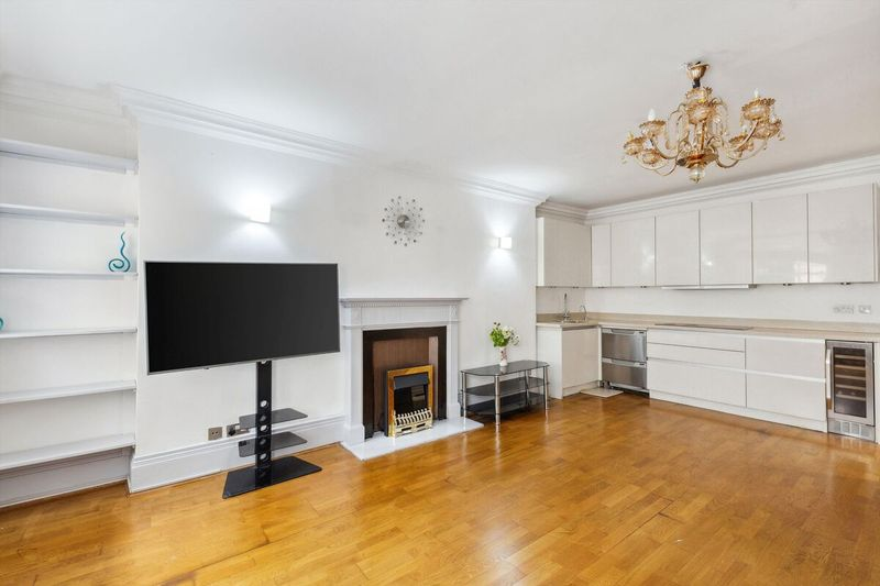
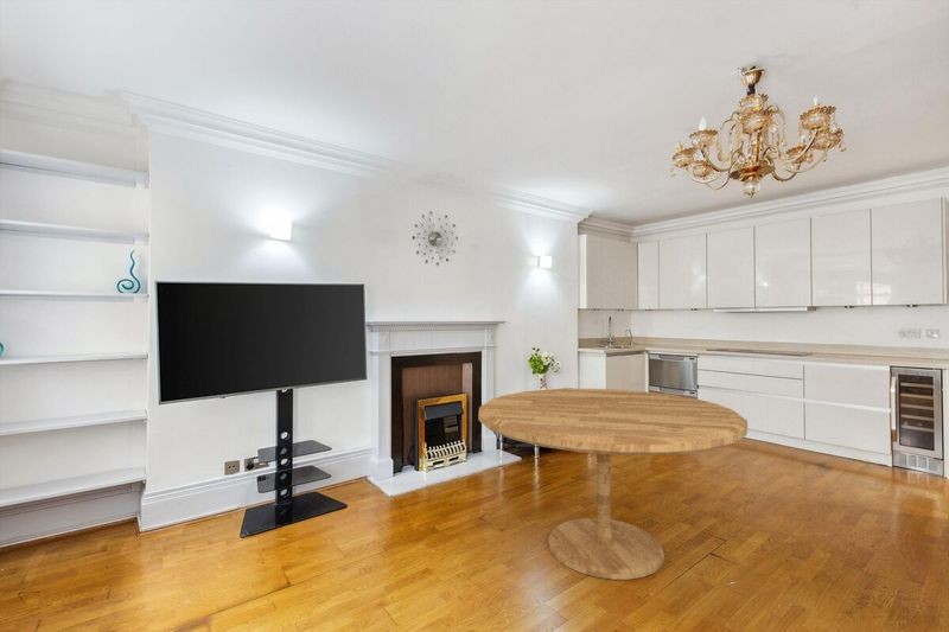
+ dining table [477,388,749,581]
